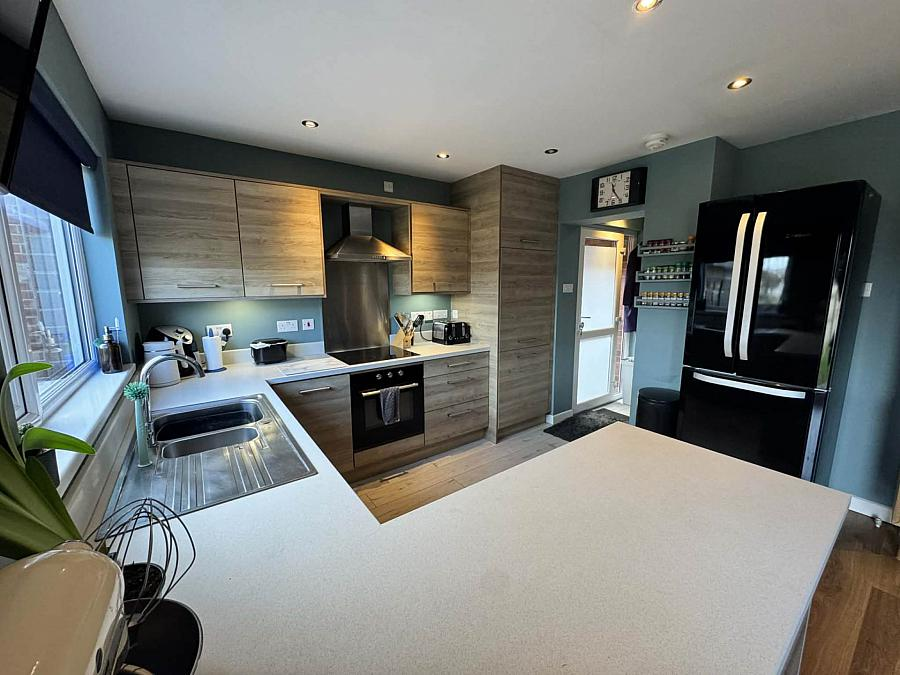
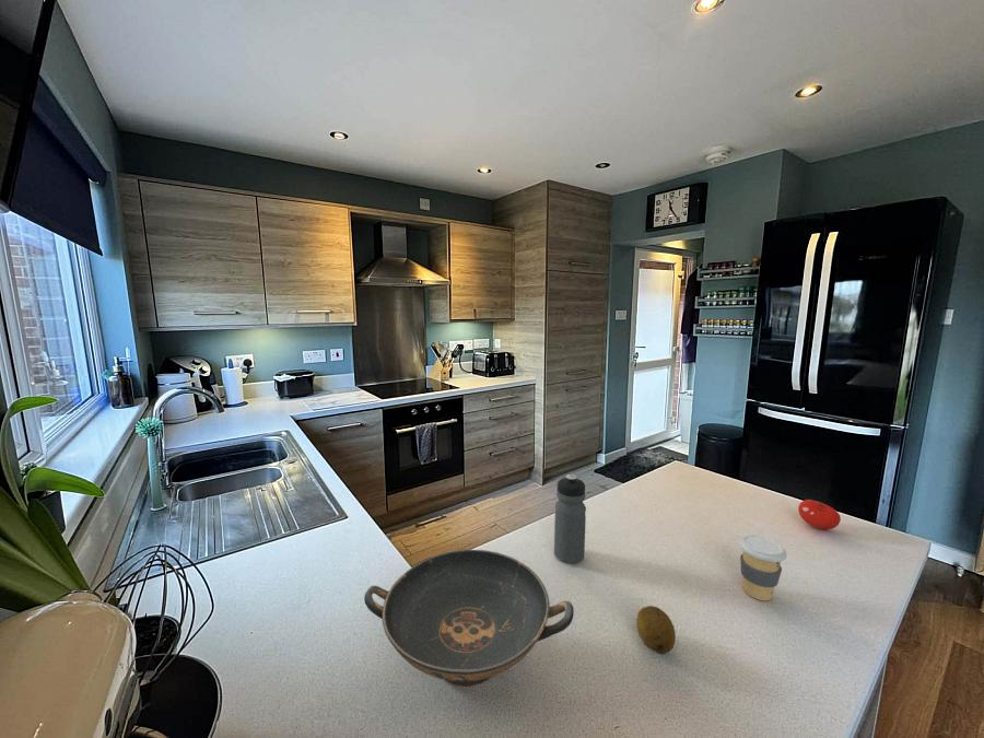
+ decorative bowl [363,549,575,688]
+ coffee cup [738,534,788,601]
+ fruit [635,605,677,655]
+ water bottle [553,473,587,564]
+ fruit [797,499,842,530]
